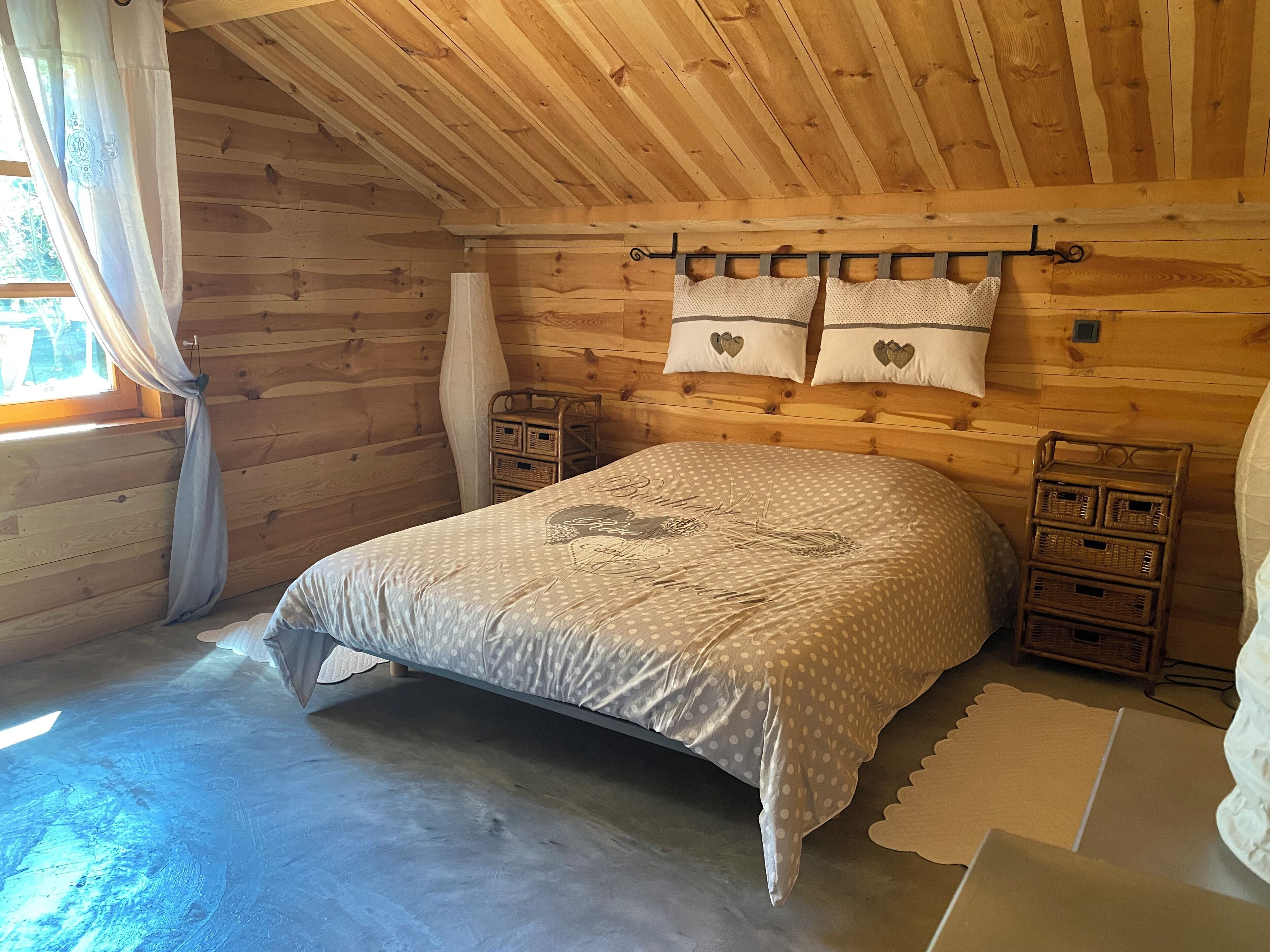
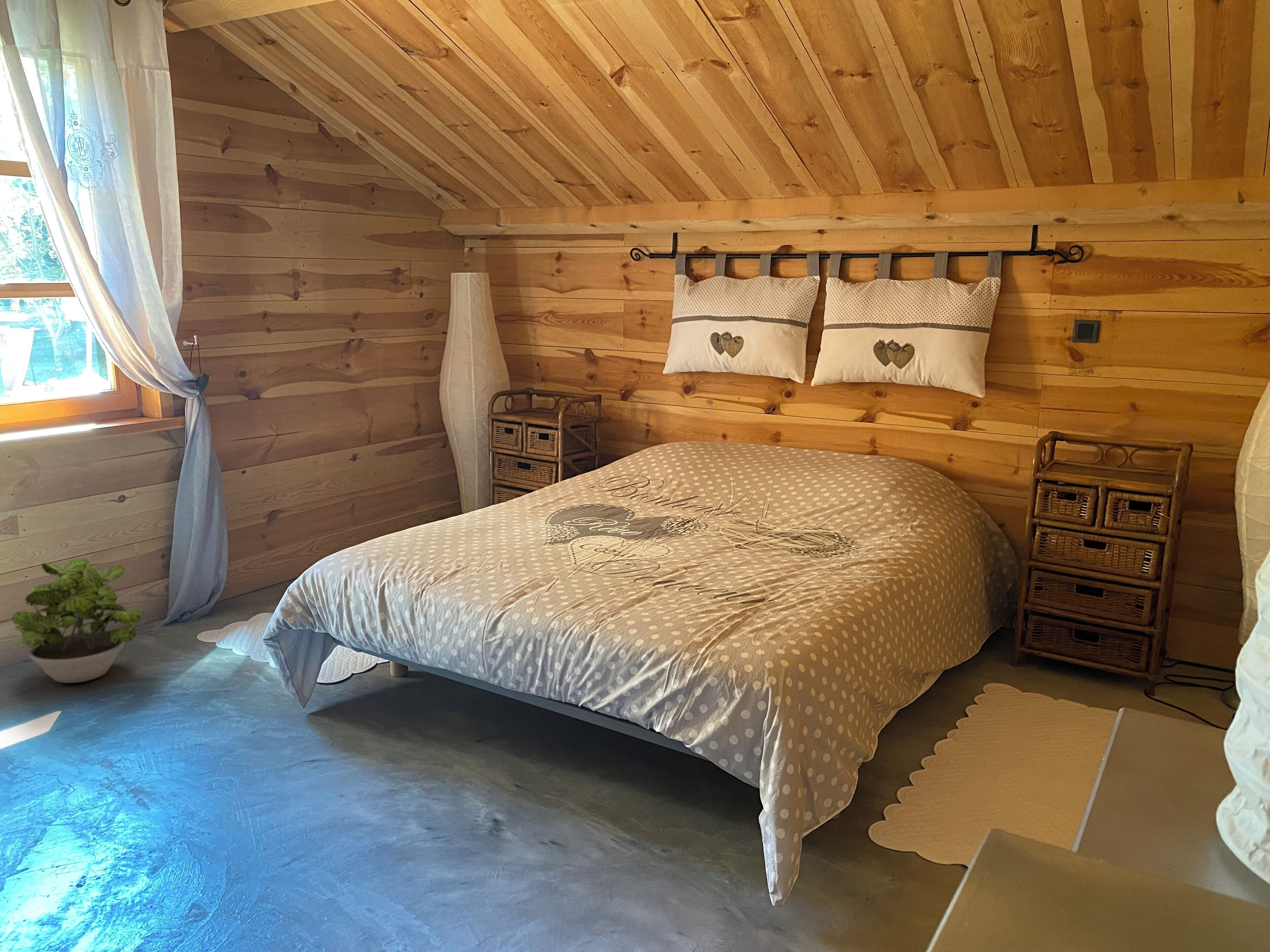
+ potted plant [12,558,144,683]
